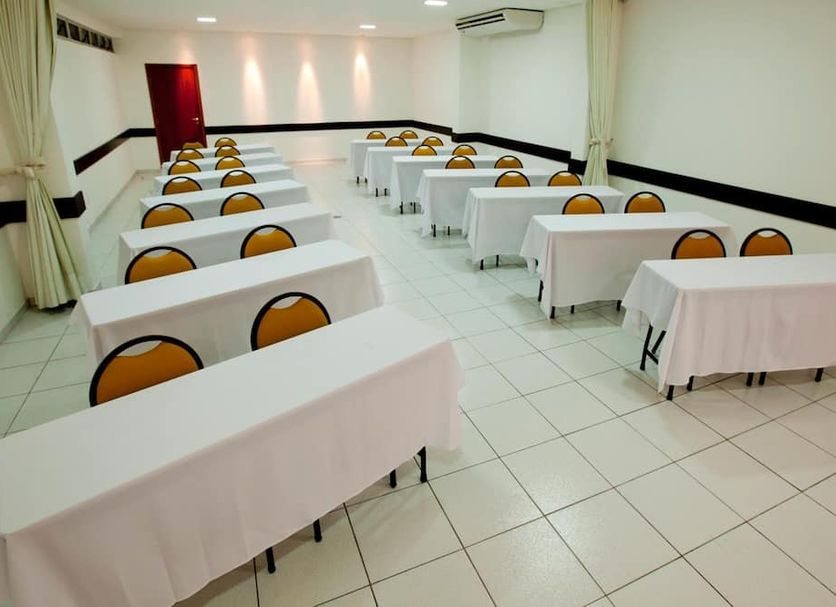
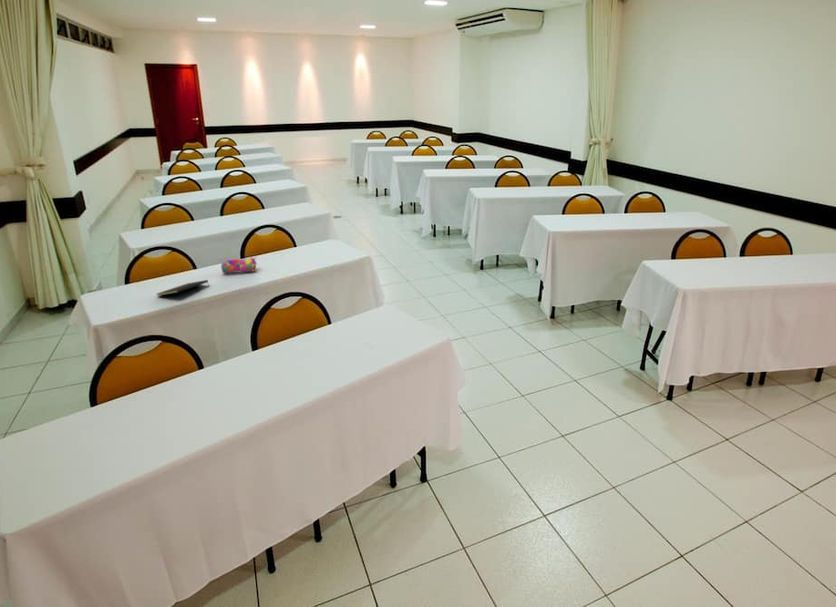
+ pencil case [220,256,258,274]
+ notepad [156,279,210,297]
